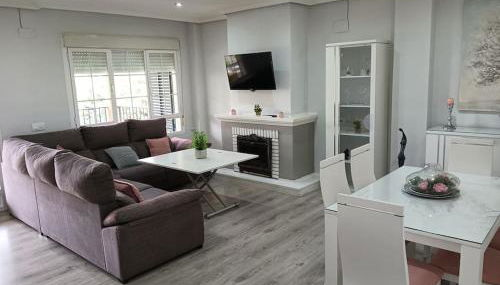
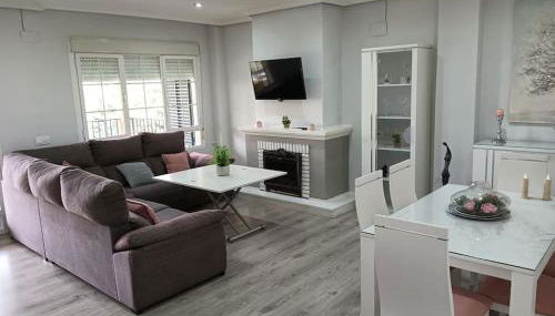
+ candle [518,173,553,201]
